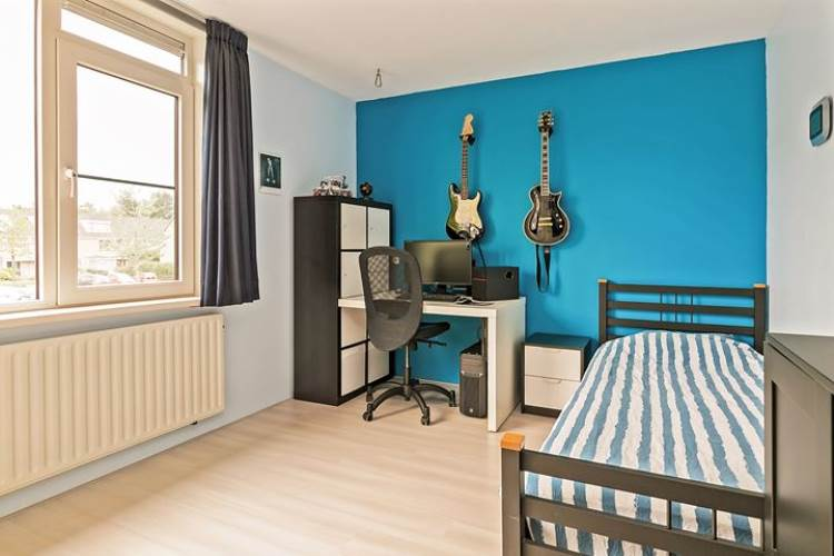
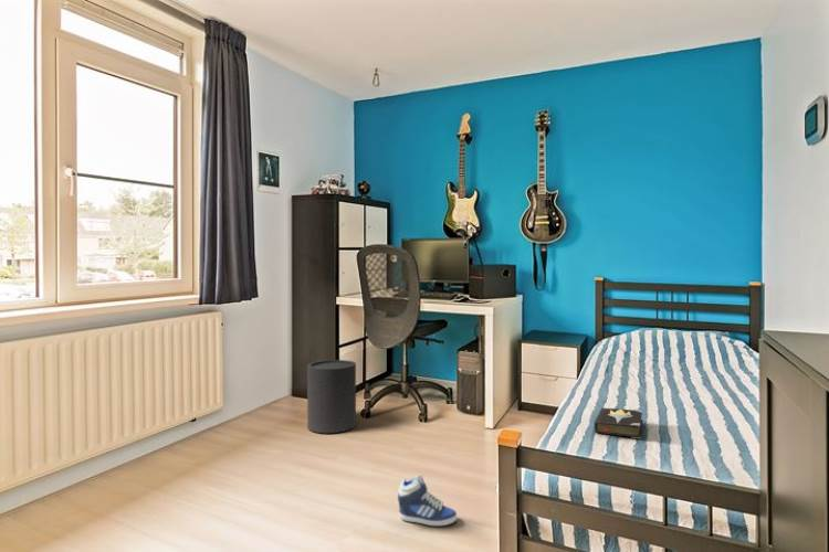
+ sneaker [397,473,459,527]
+ hardback book [594,407,644,439]
+ trash can [306,359,357,434]
